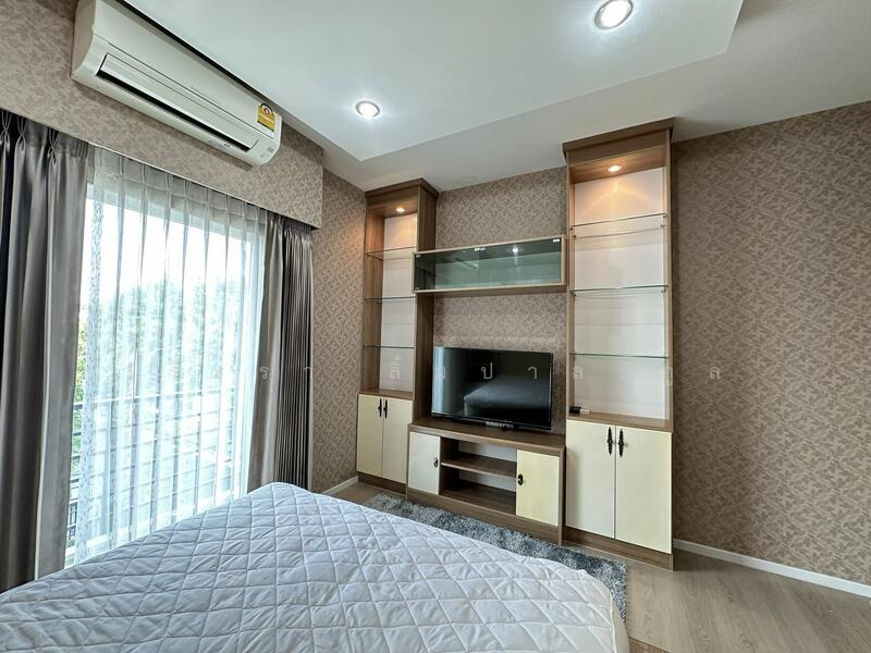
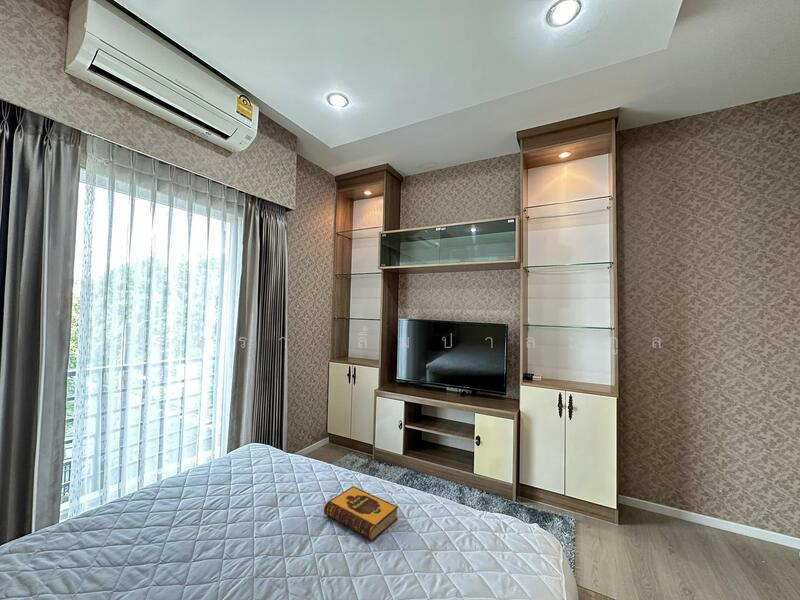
+ hardback book [323,485,399,541]
